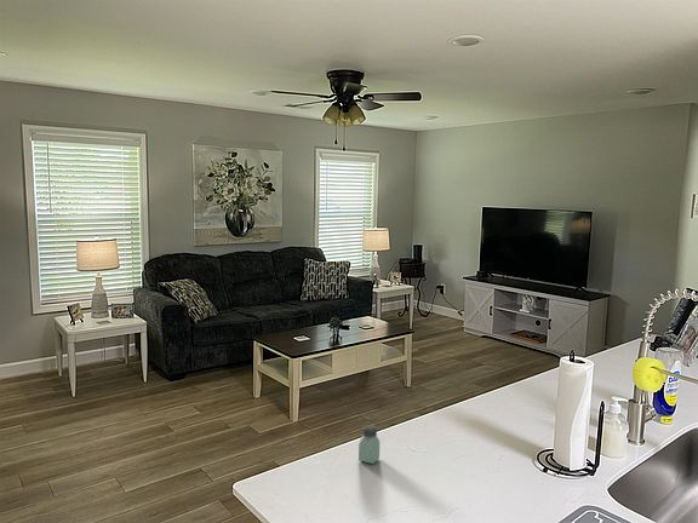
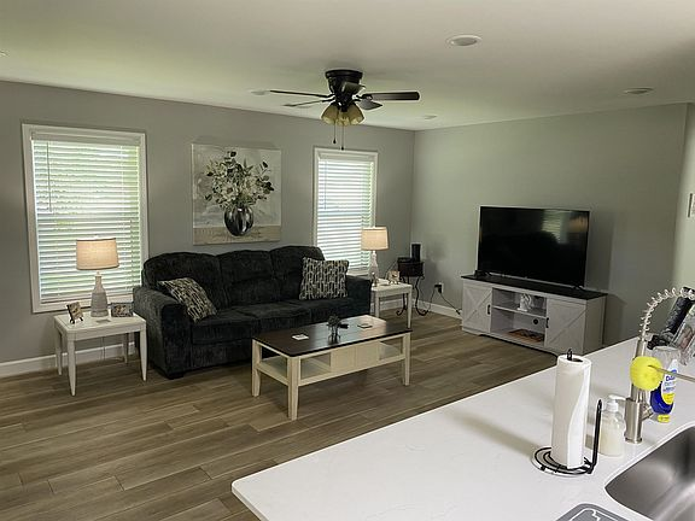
- saltshaker [357,424,381,465]
